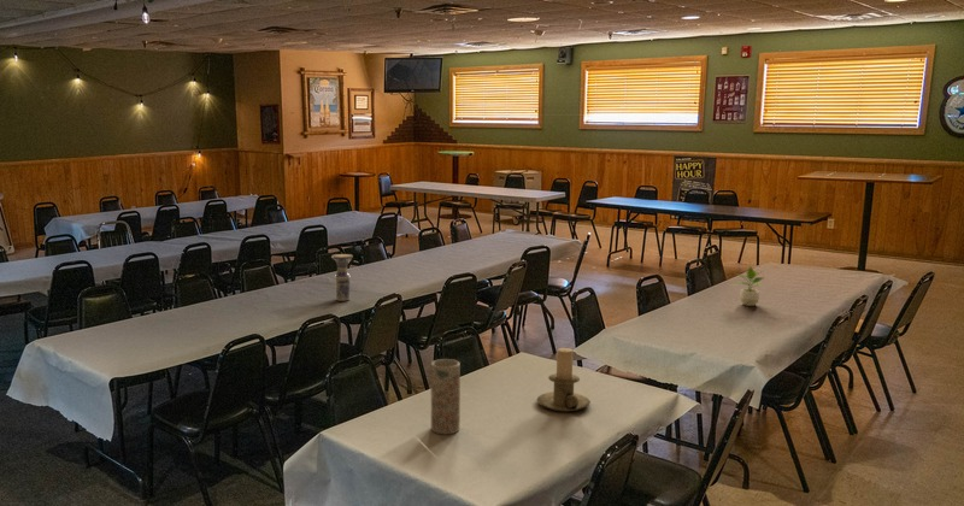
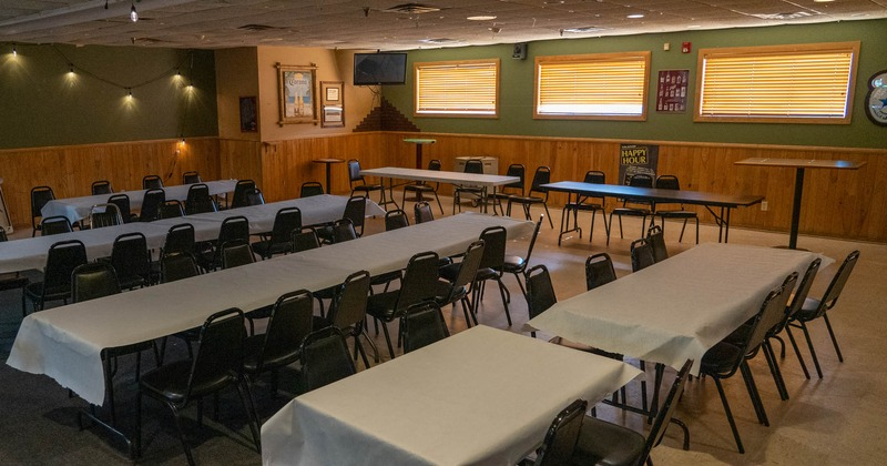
- vase [330,253,354,302]
- potted plant [733,265,765,307]
- candle holder [535,347,592,412]
- vase [430,358,462,436]
